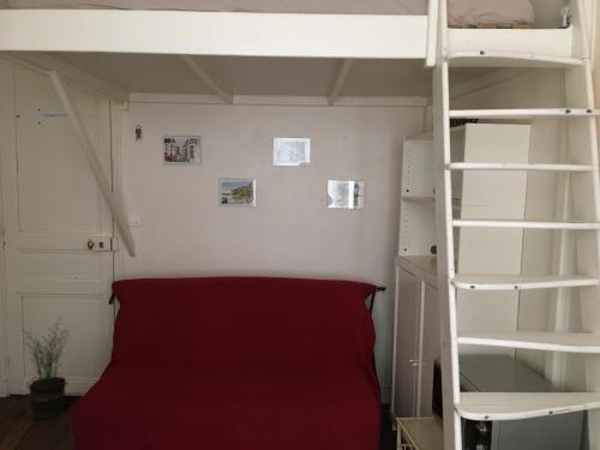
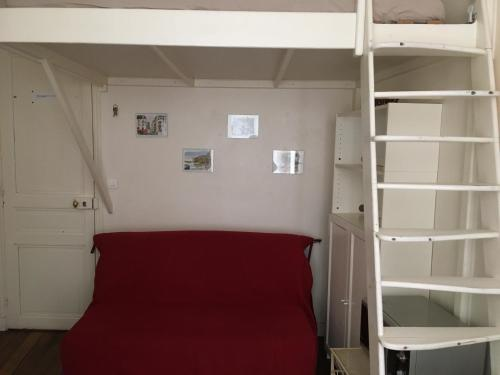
- potted plant [17,316,72,420]
